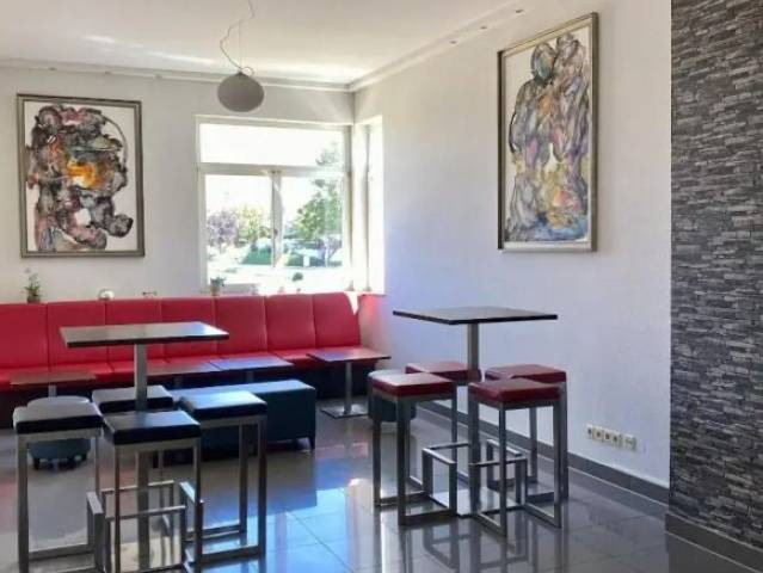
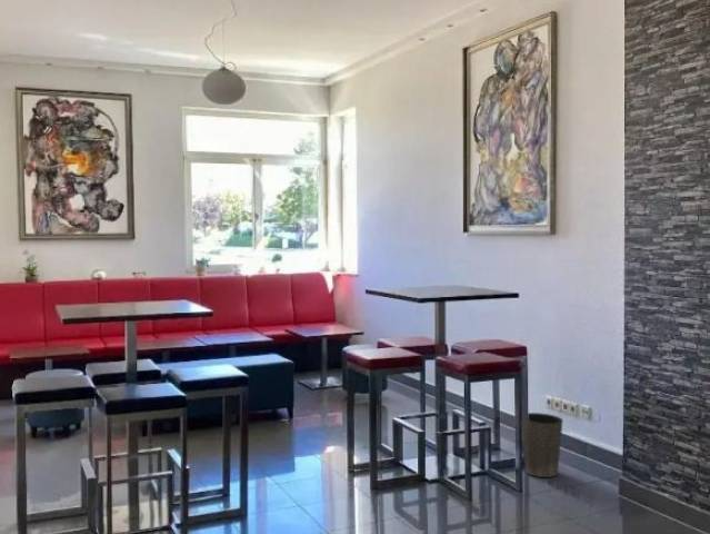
+ waste basket [521,412,564,478]
